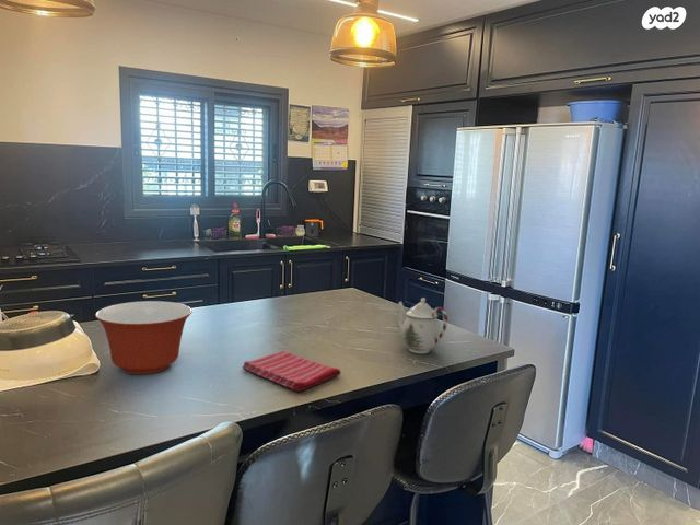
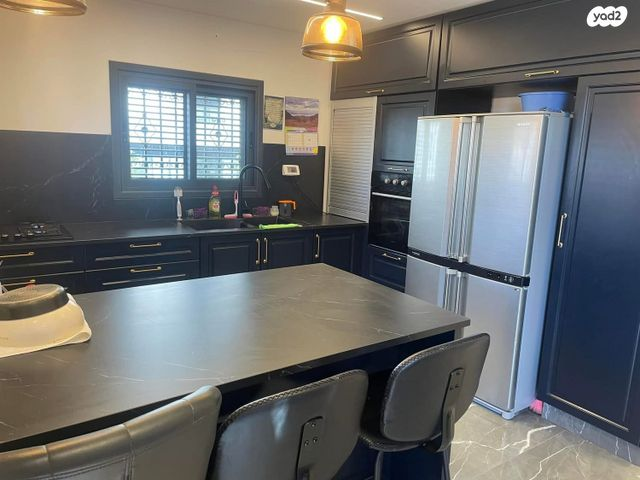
- mixing bowl [94,300,194,375]
- teapot [396,296,448,354]
- dish towel [241,350,341,393]
